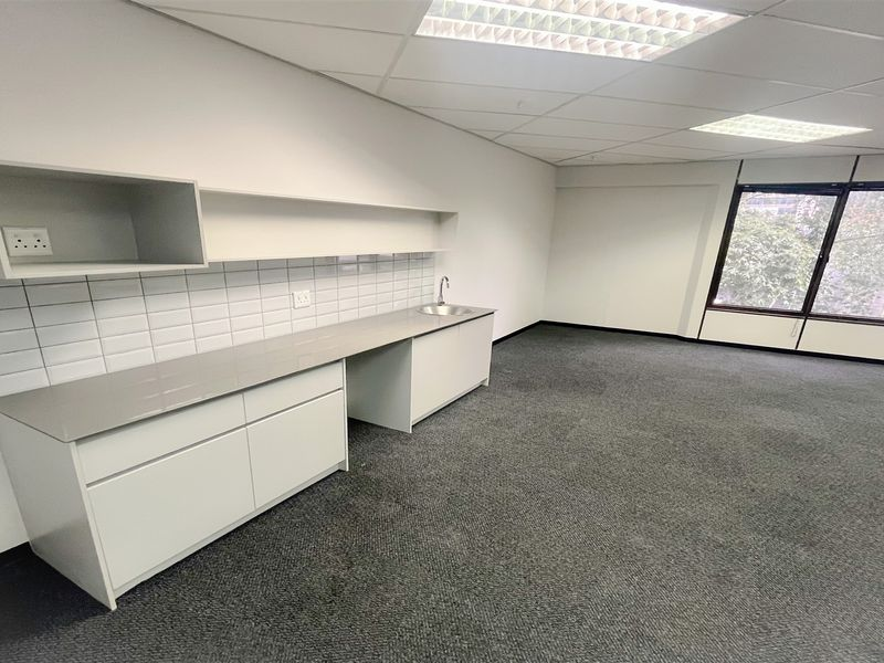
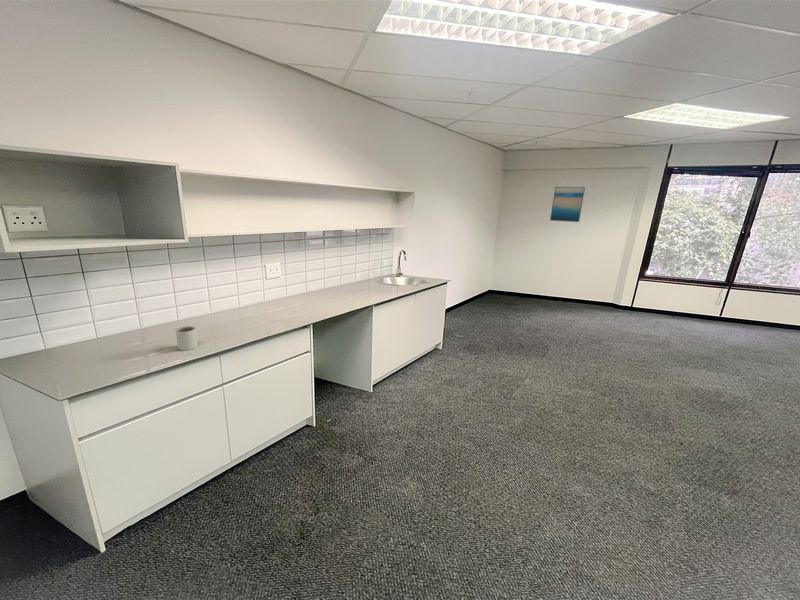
+ mug [175,325,198,351]
+ wall art [549,186,586,223]
